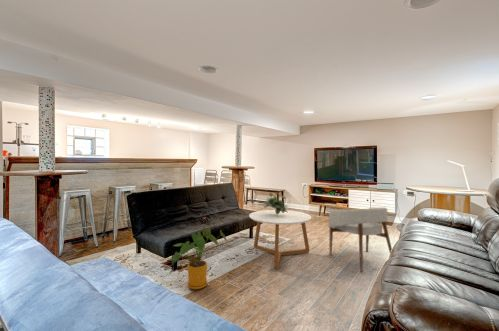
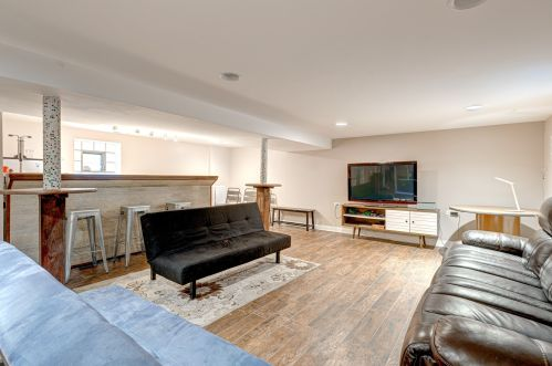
- armchair [327,207,393,273]
- flowering plant [263,191,288,214]
- house plant [170,227,229,290]
- coffee table [248,209,312,269]
